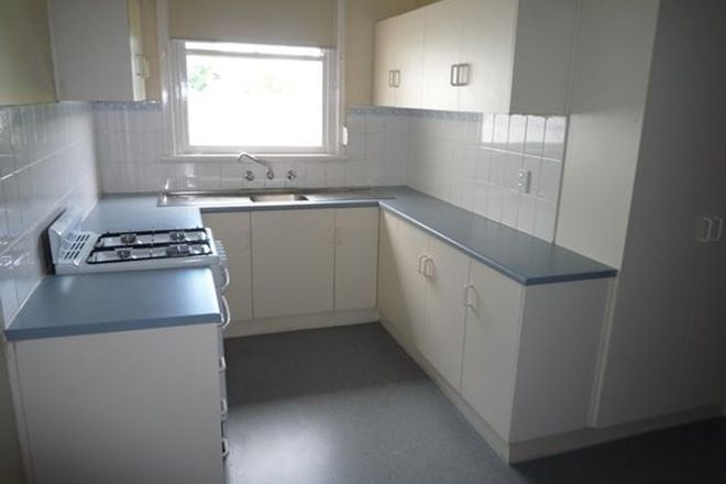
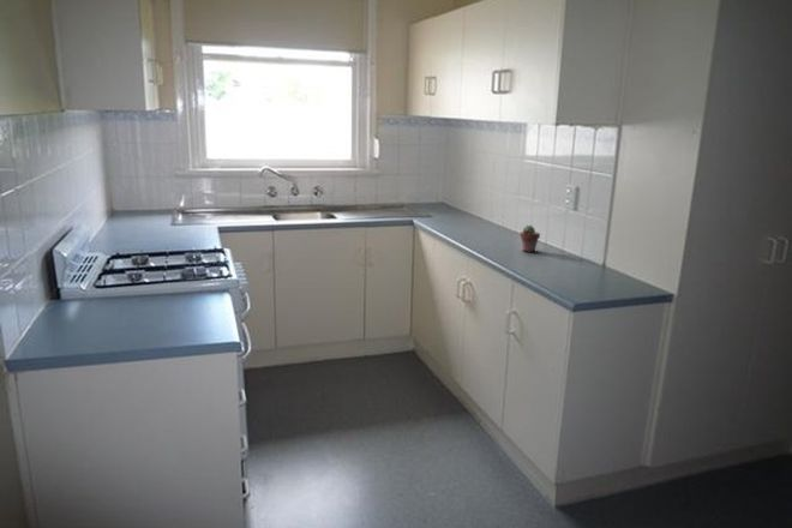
+ potted succulent [518,224,541,253]
